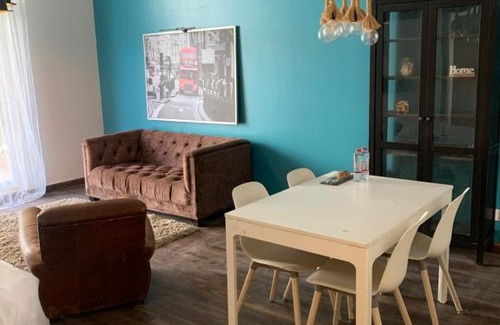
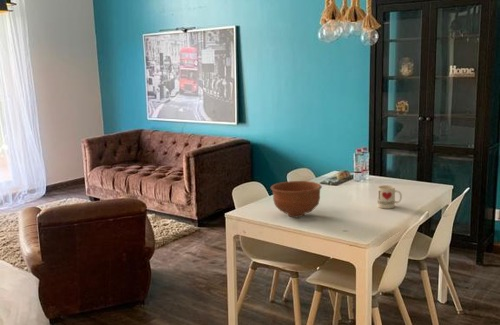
+ bowl [270,180,323,218]
+ mug [377,184,403,210]
